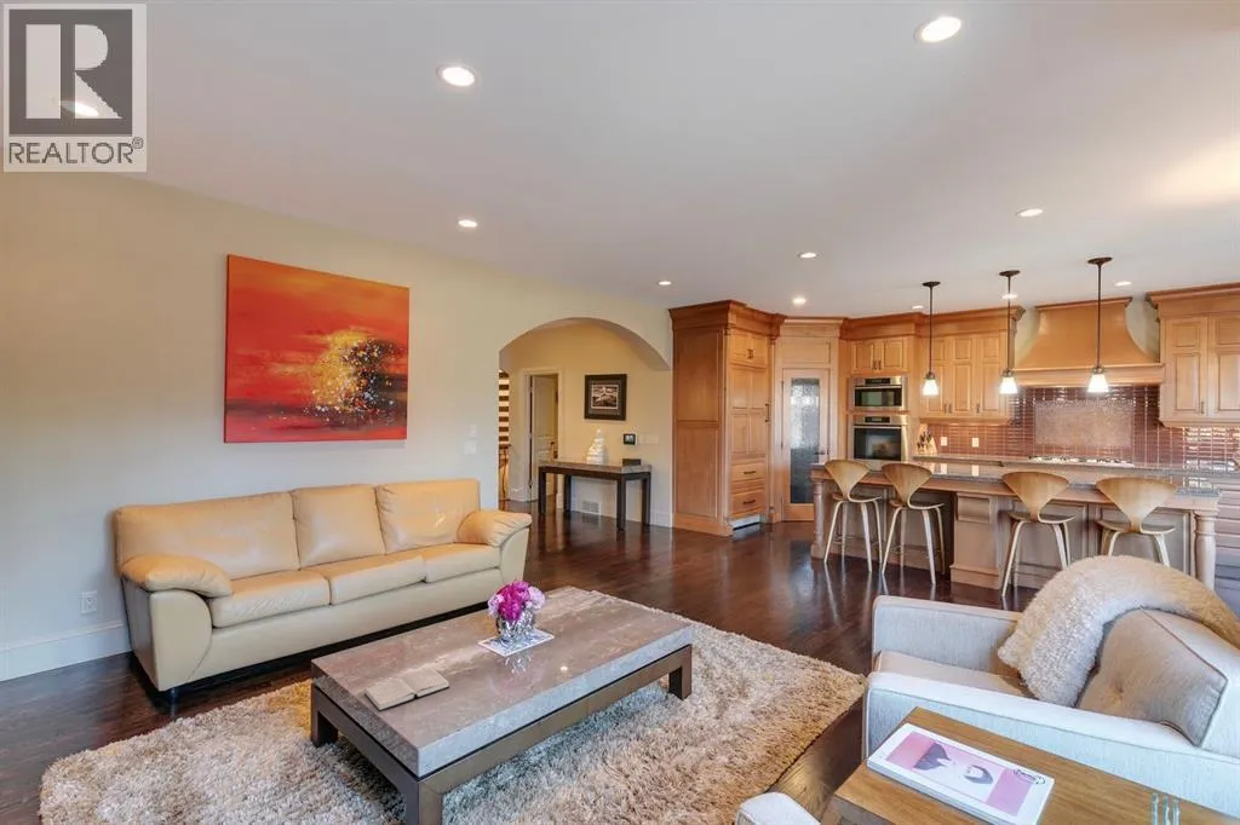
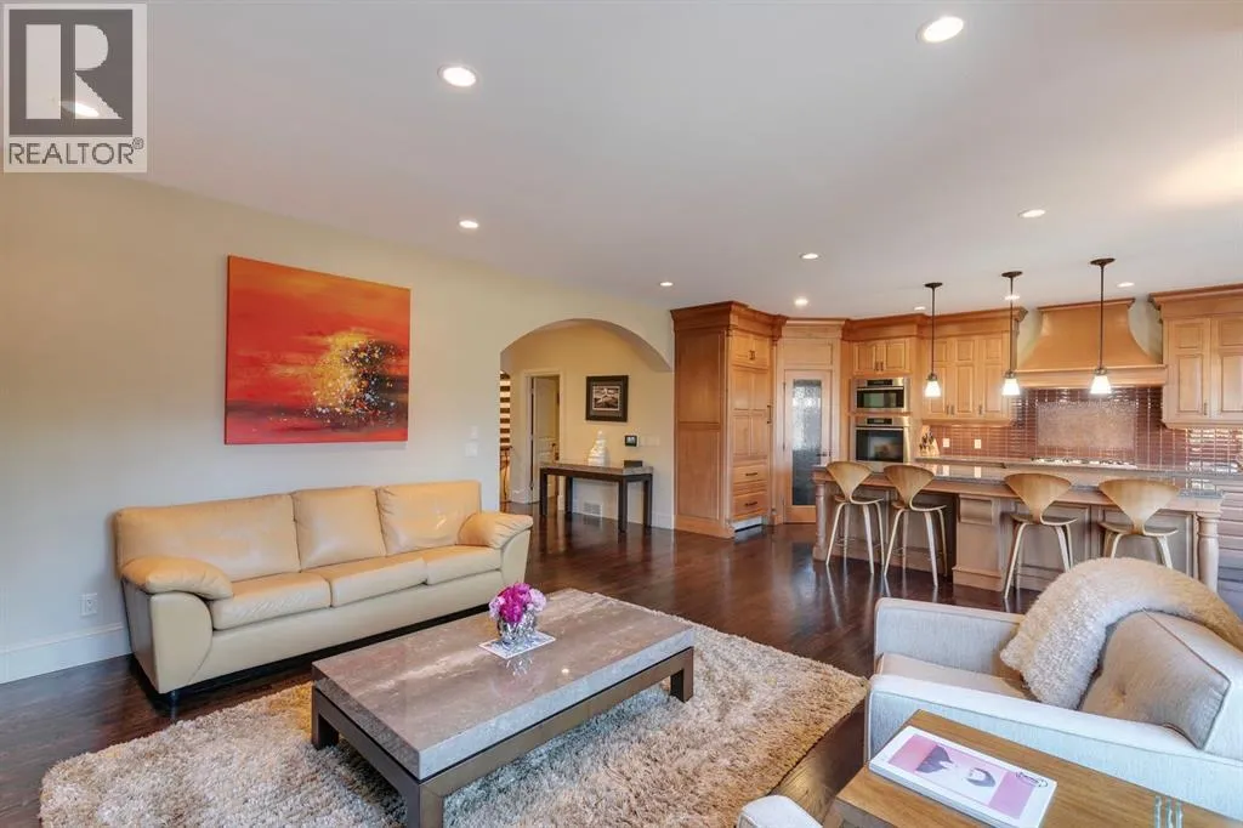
- hardback book [363,668,450,712]
